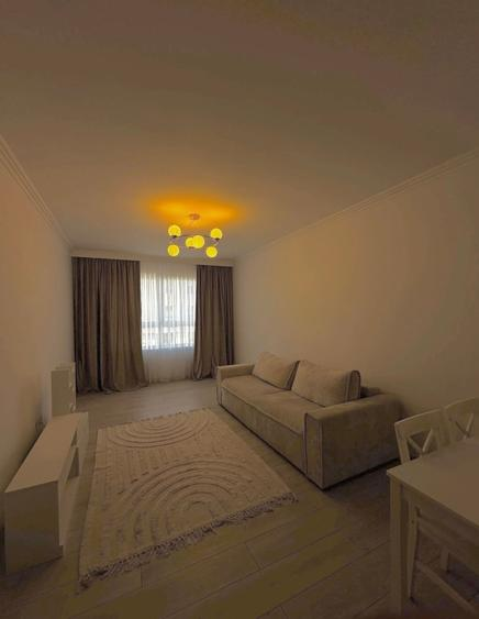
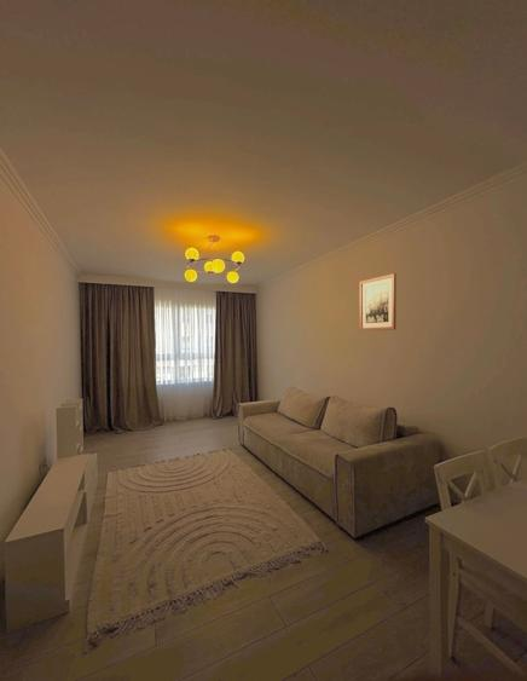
+ wall art [359,272,396,331]
